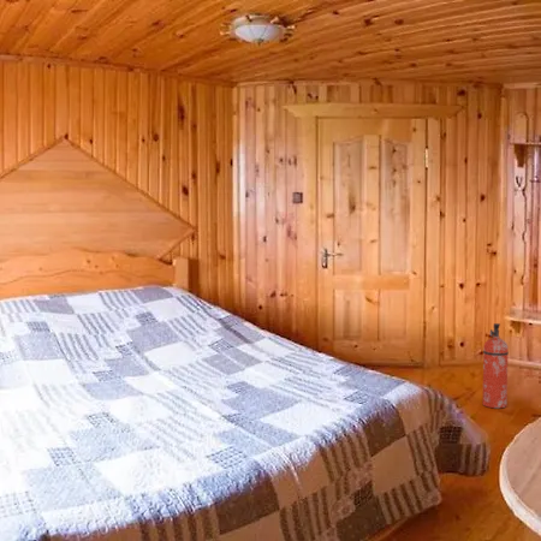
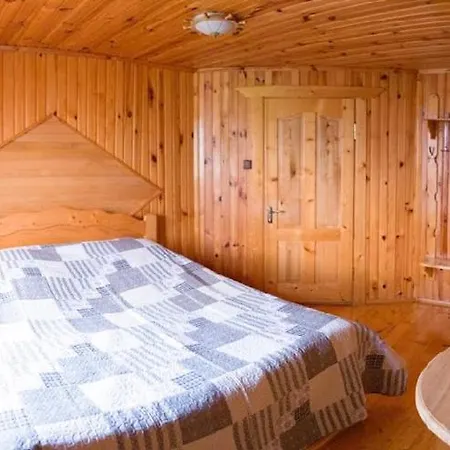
- fire extinguisher [482,322,510,409]
